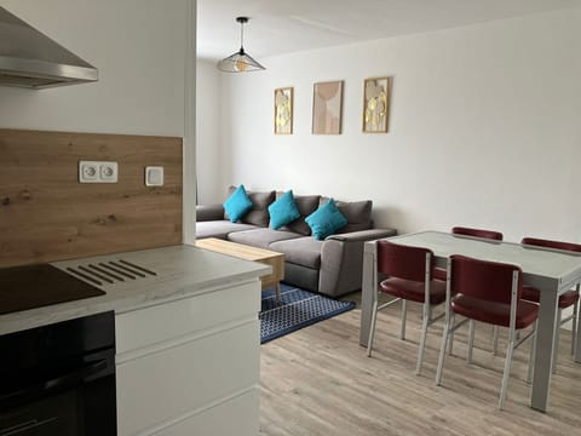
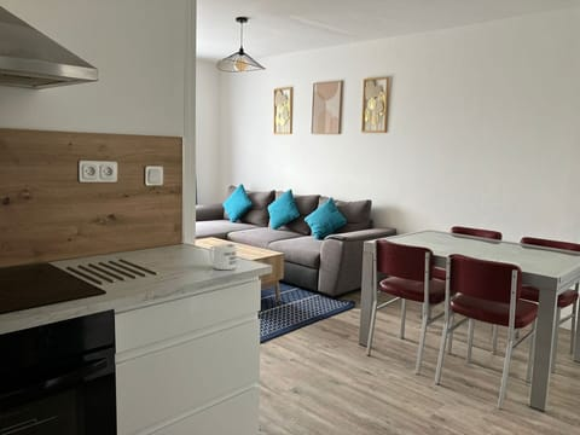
+ mug [209,243,238,271]
